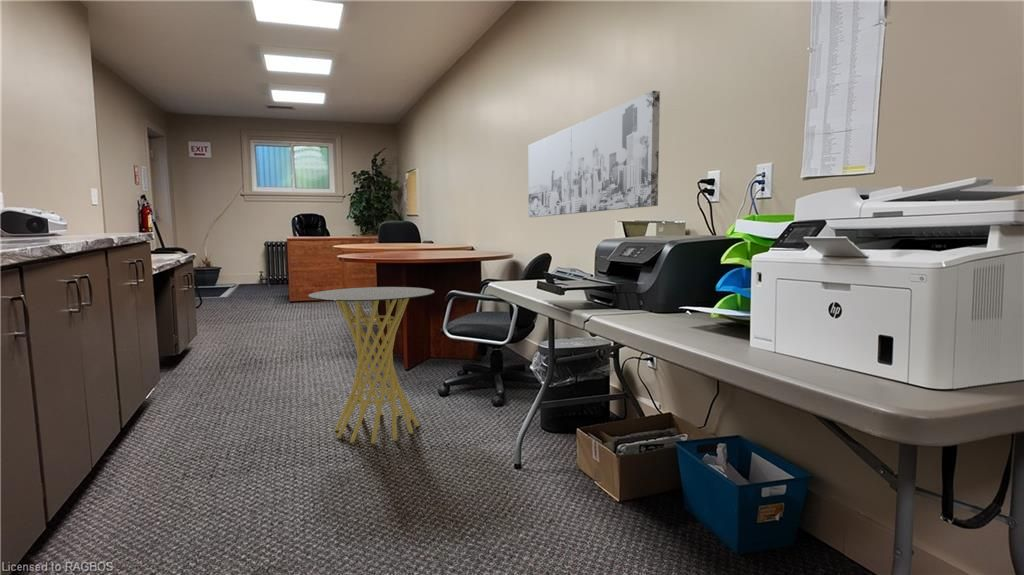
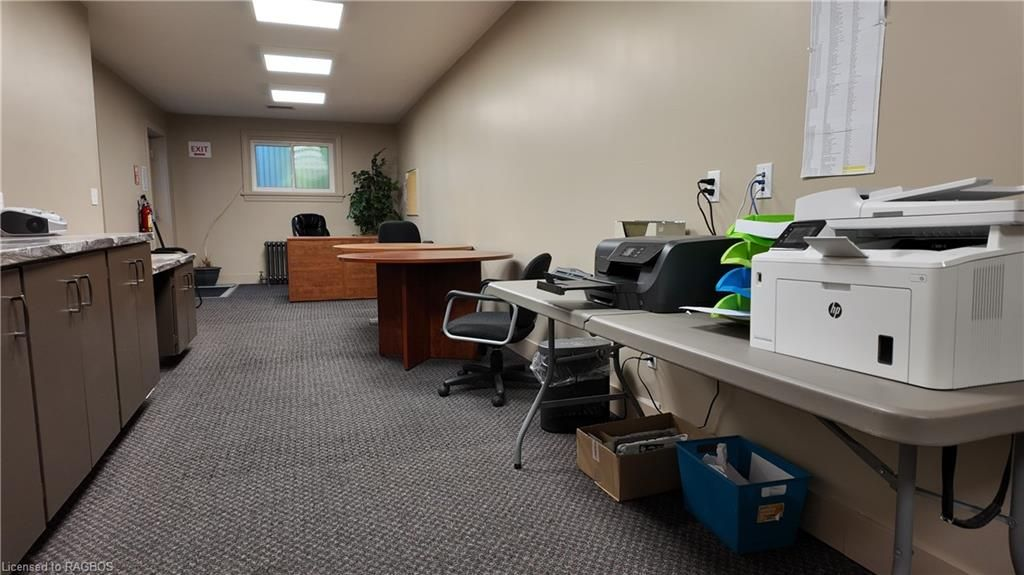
- side table [307,286,435,444]
- wall art [527,90,661,218]
